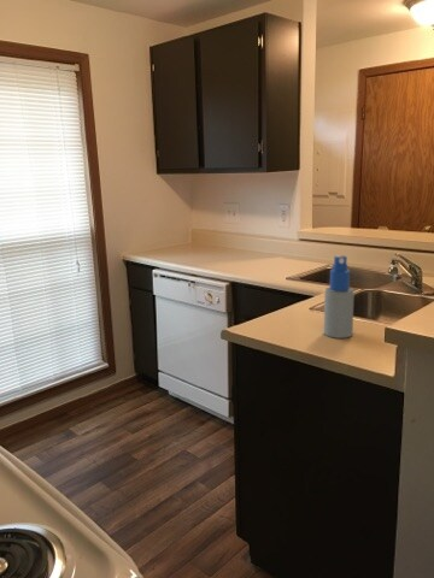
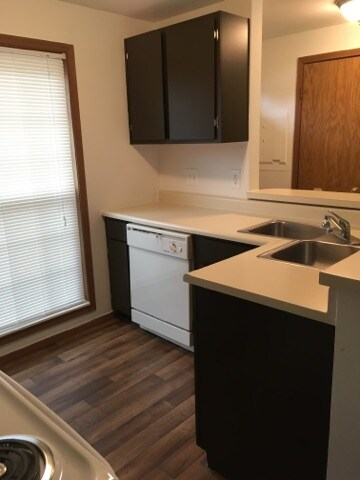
- spray bottle [323,254,356,340]
